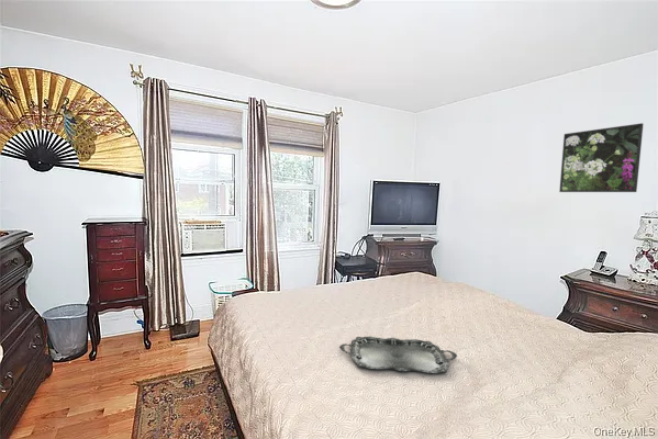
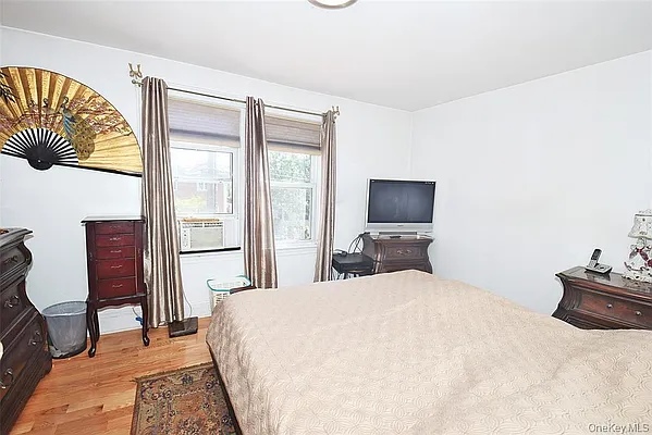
- serving tray [338,336,458,374]
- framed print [558,122,645,193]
